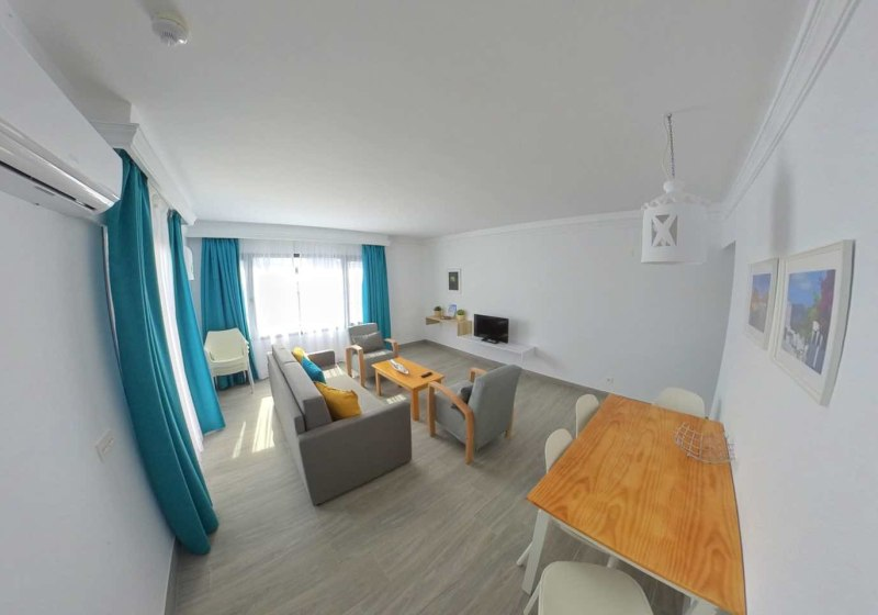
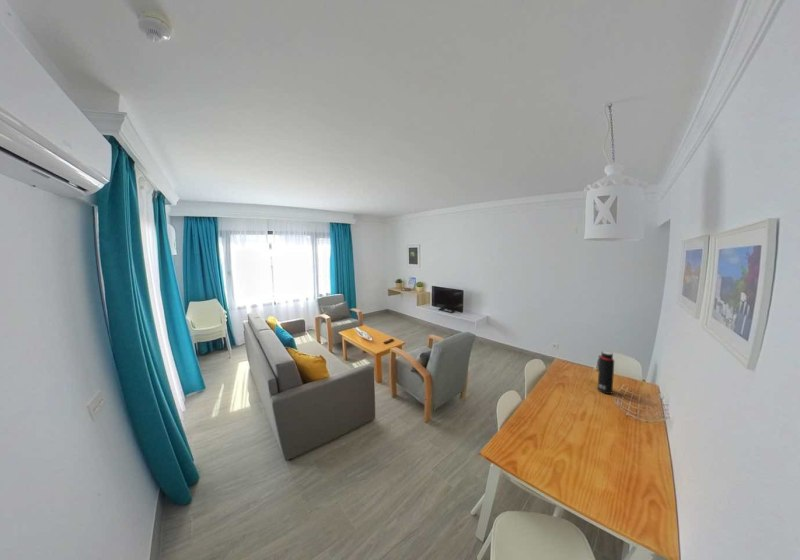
+ water bottle [595,350,615,395]
